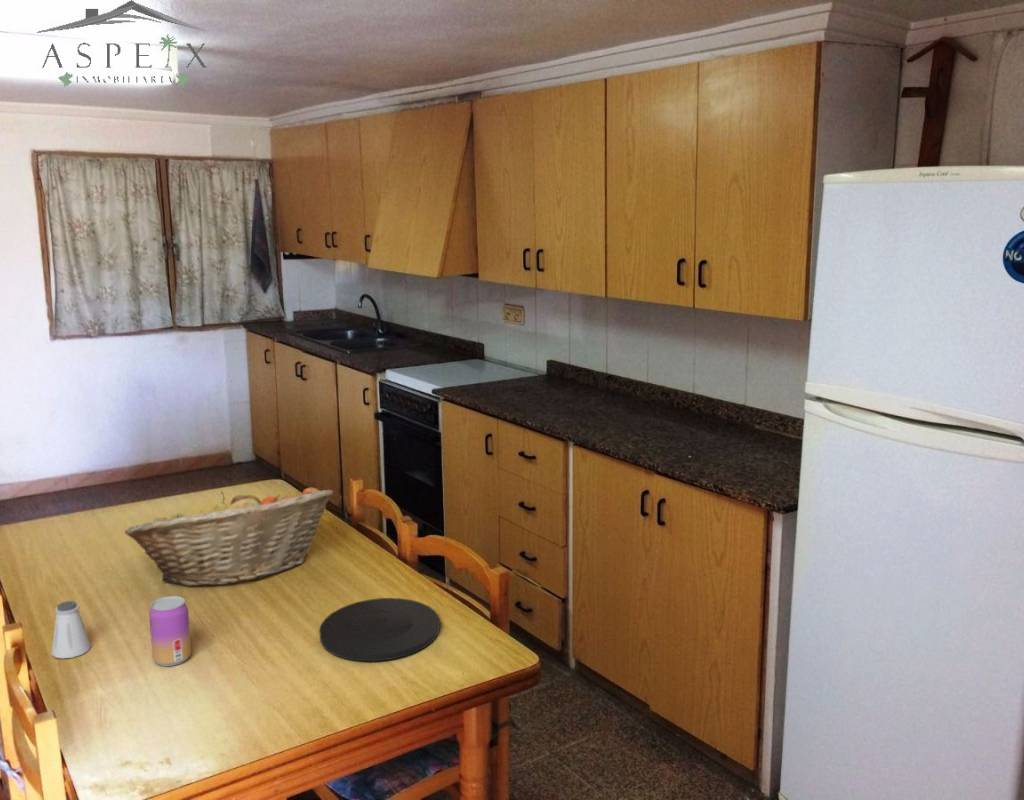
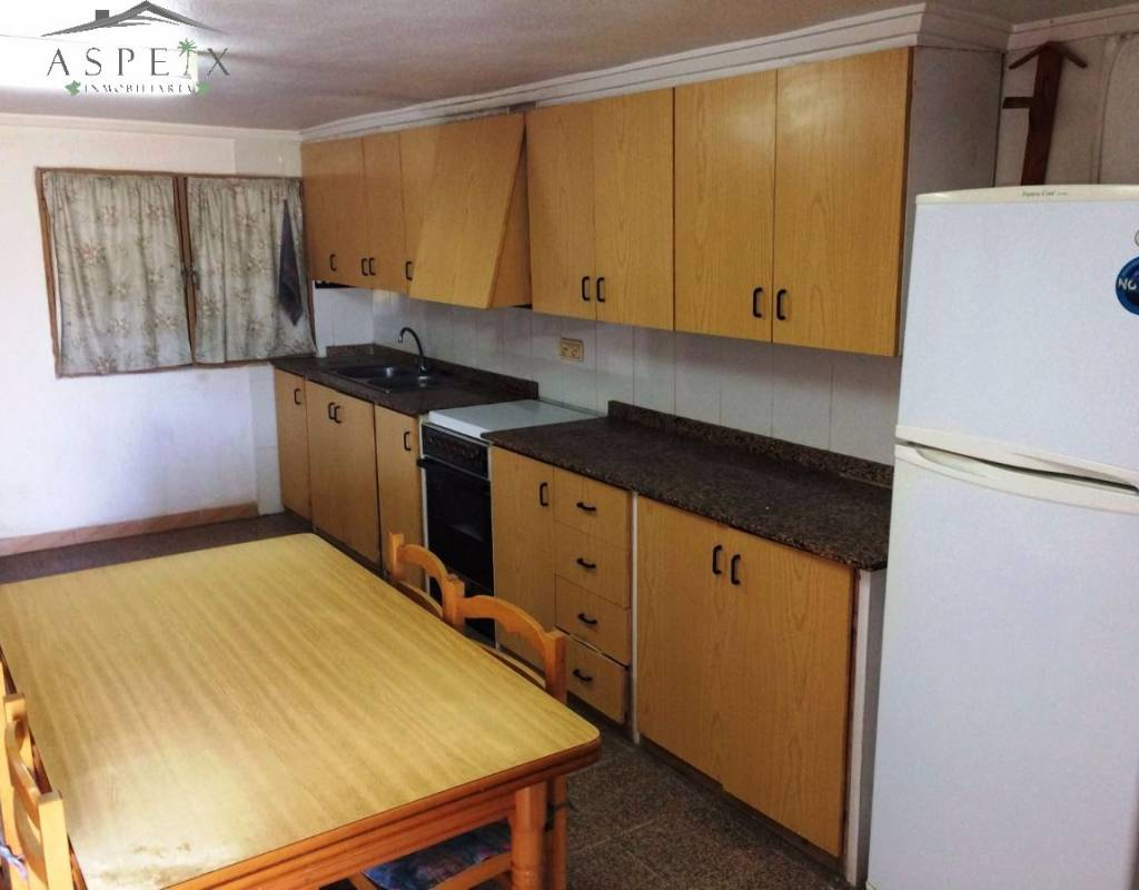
- saltshaker [51,600,92,659]
- beverage can [148,595,192,667]
- fruit basket [124,487,334,587]
- plate [318,597,441,662]
